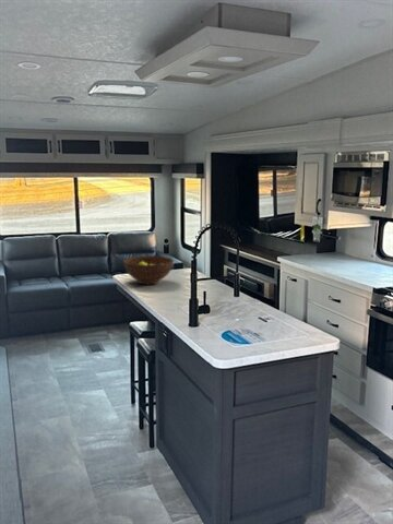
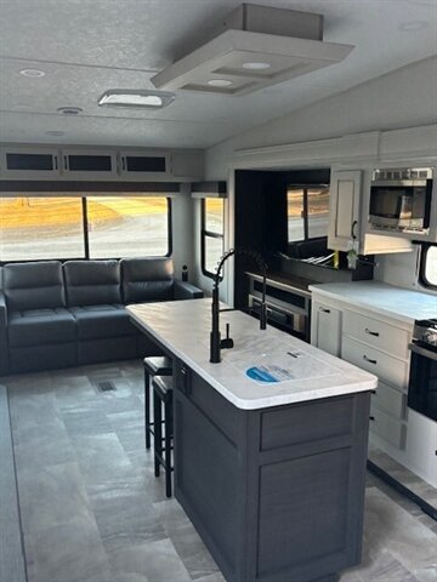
- fruit bowl [122,254,175,286]
